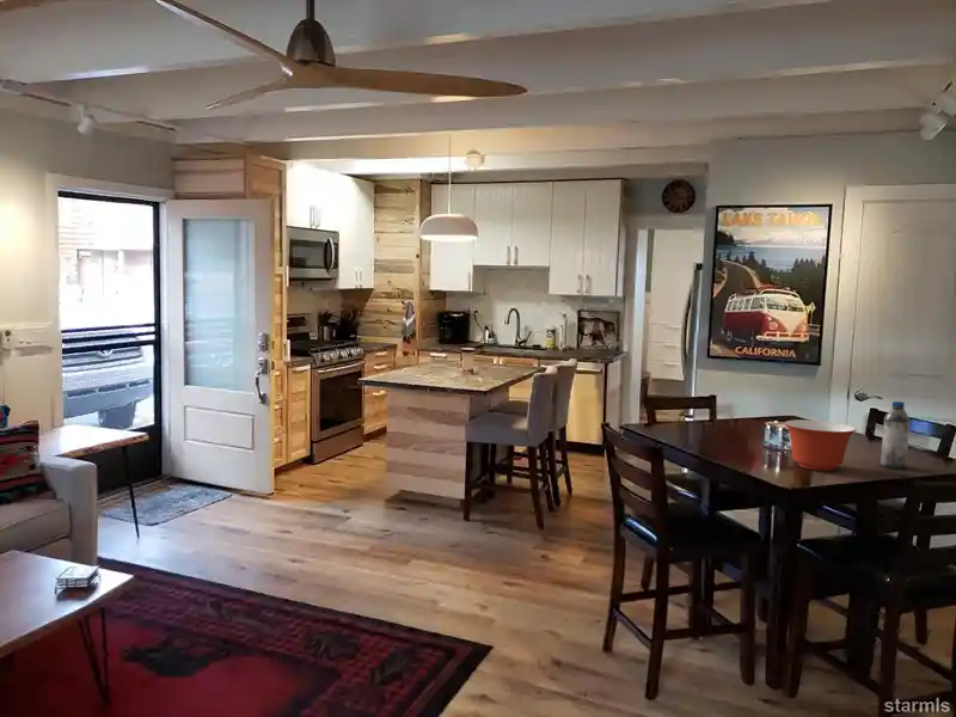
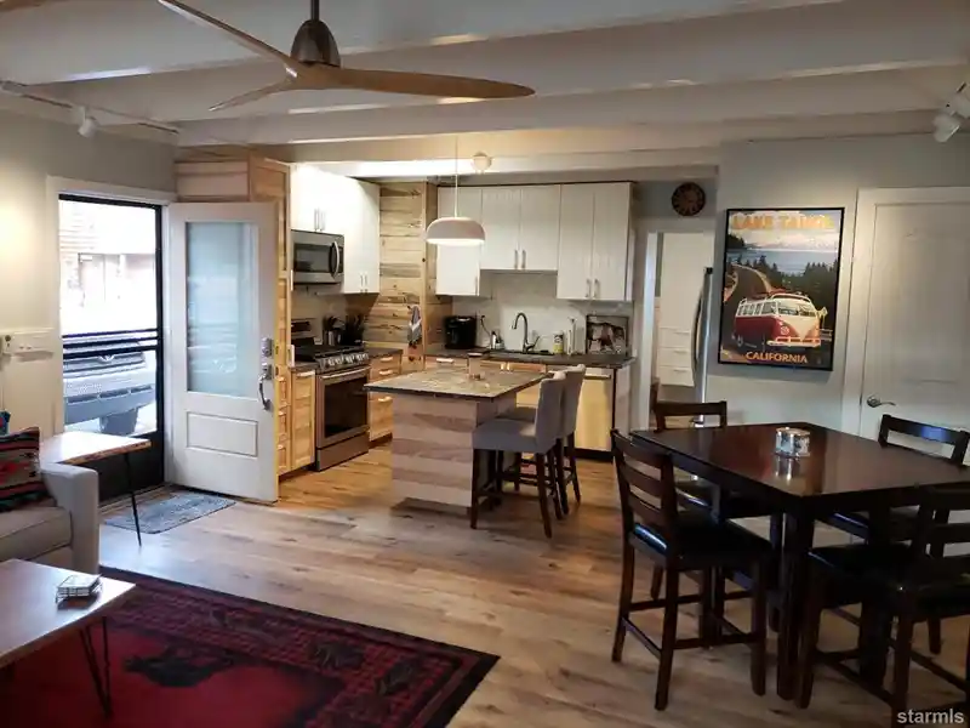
- mixing bowl [783,419,858,472]
- water bottle [880,400,911,470]
